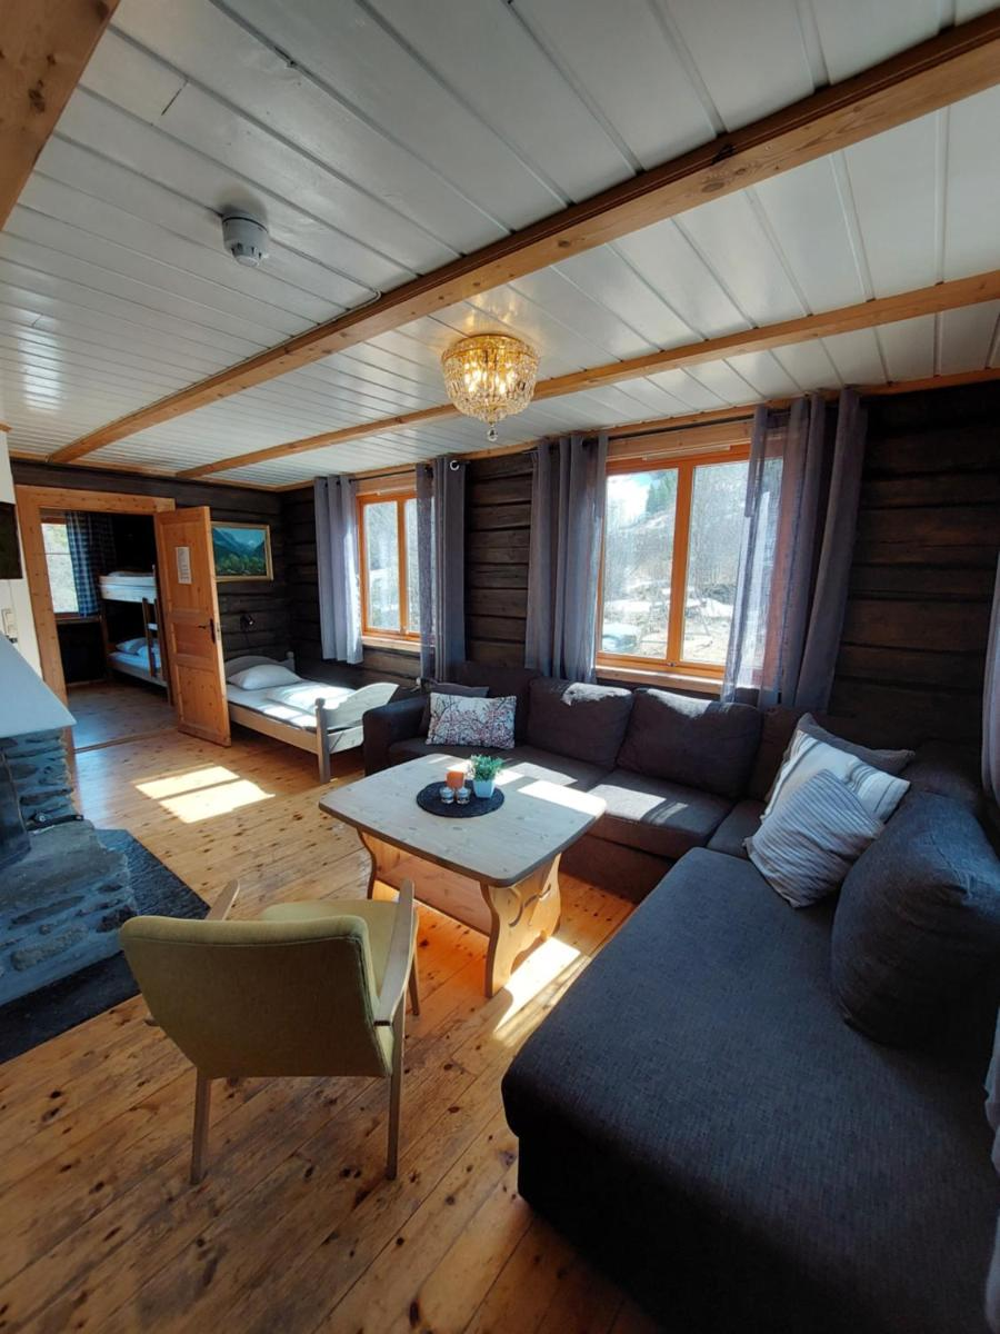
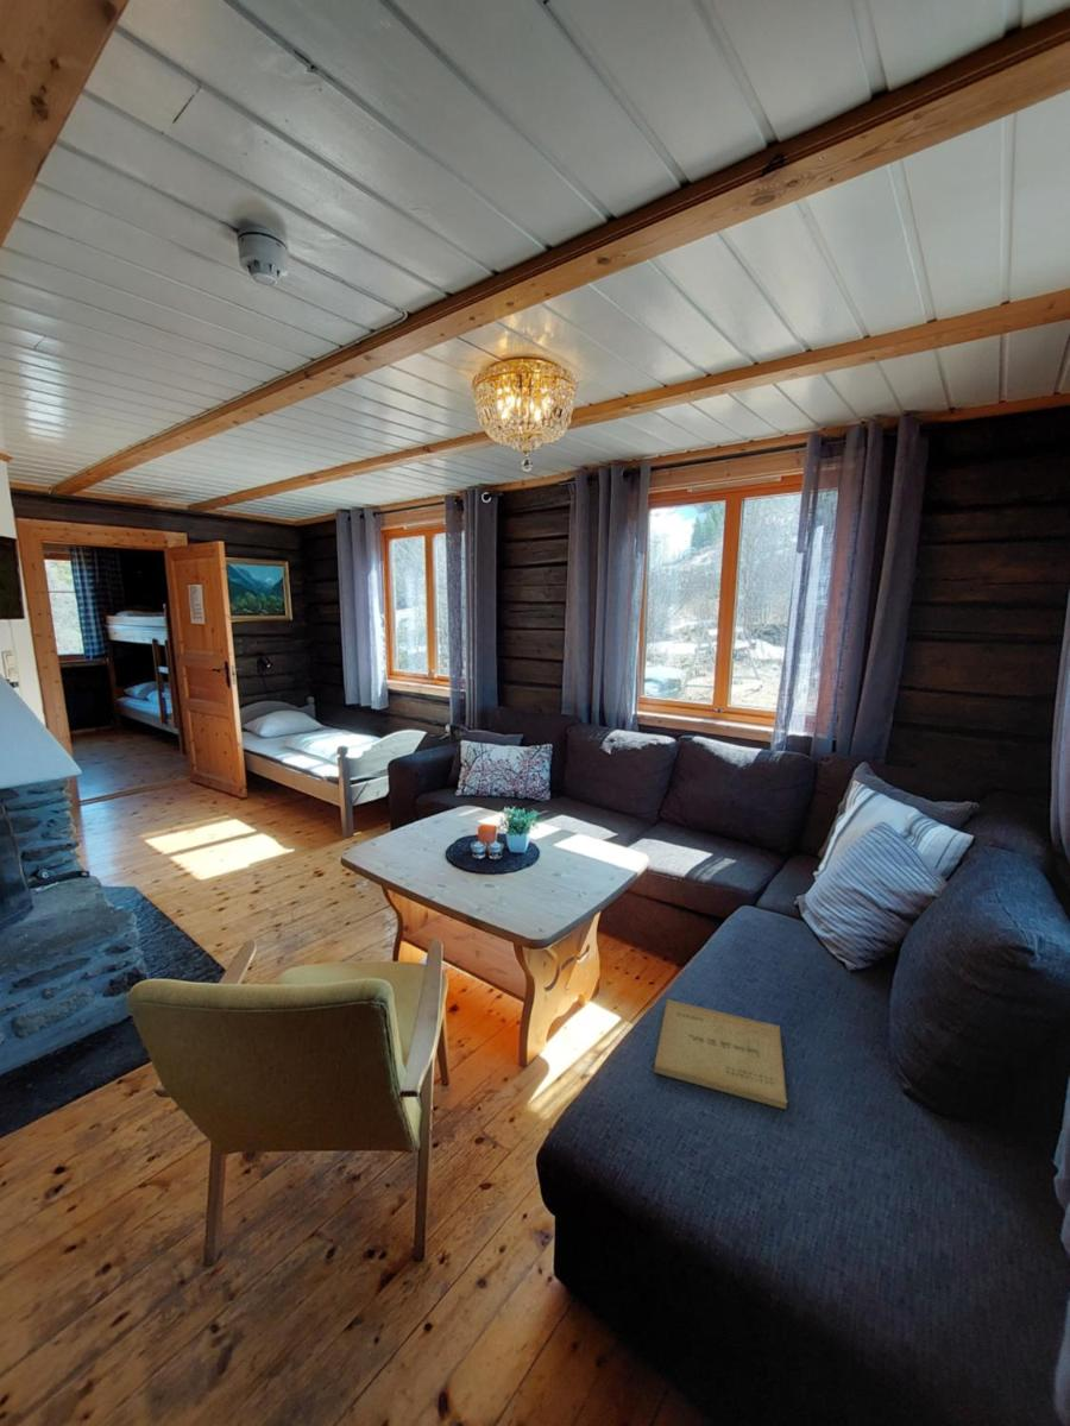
+ book [653,998,788,1111]
